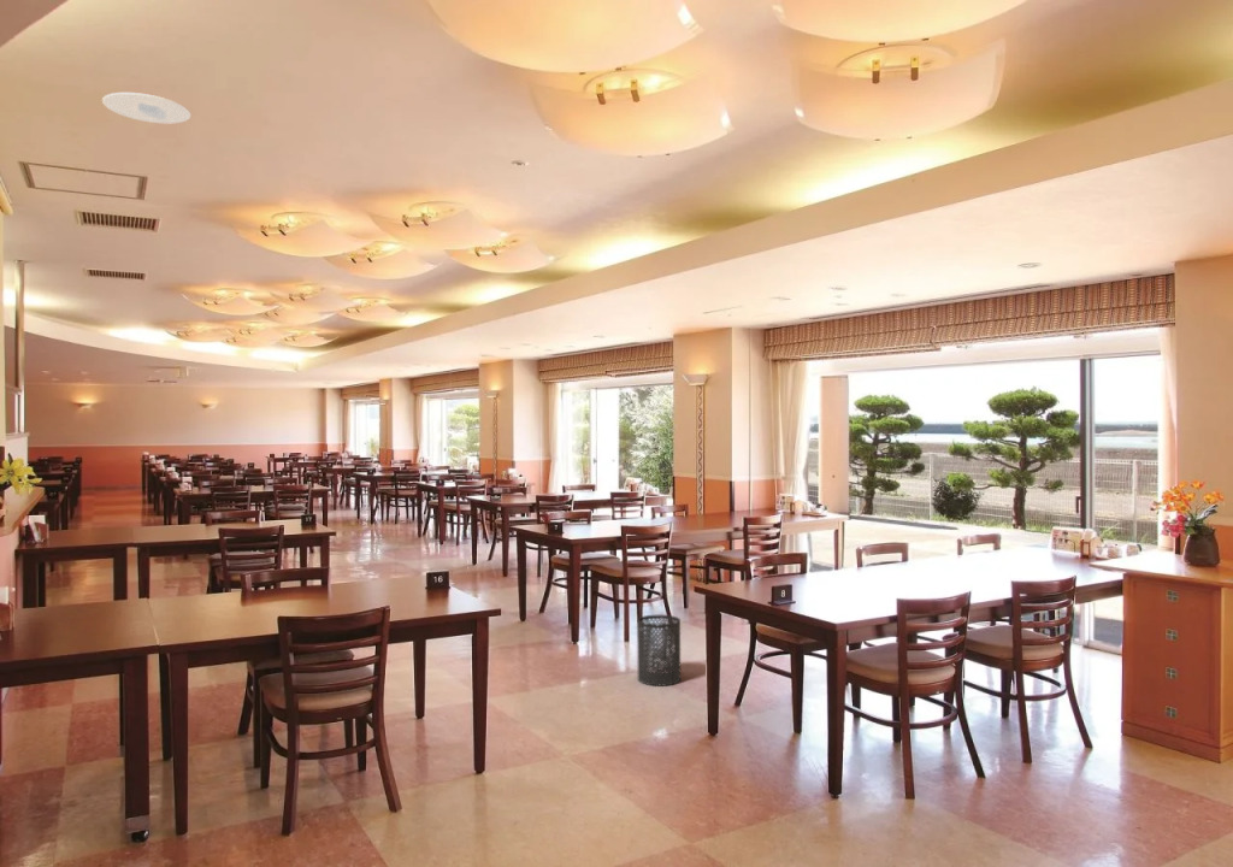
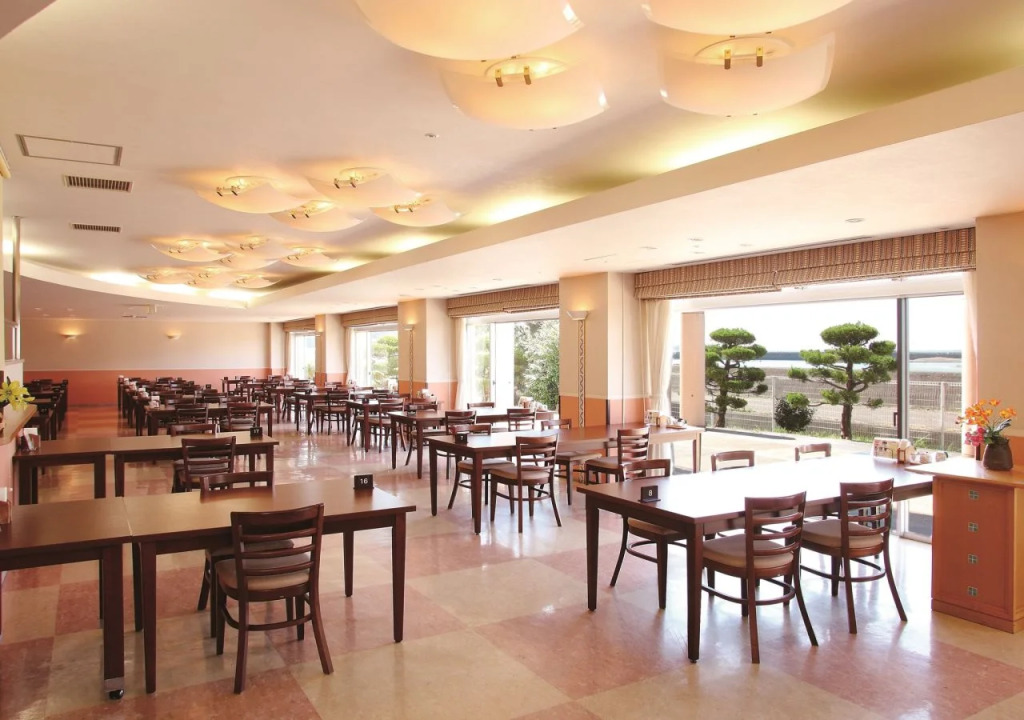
- recessed light [101,92,191,125]
- trash can [636,614,682,688]
